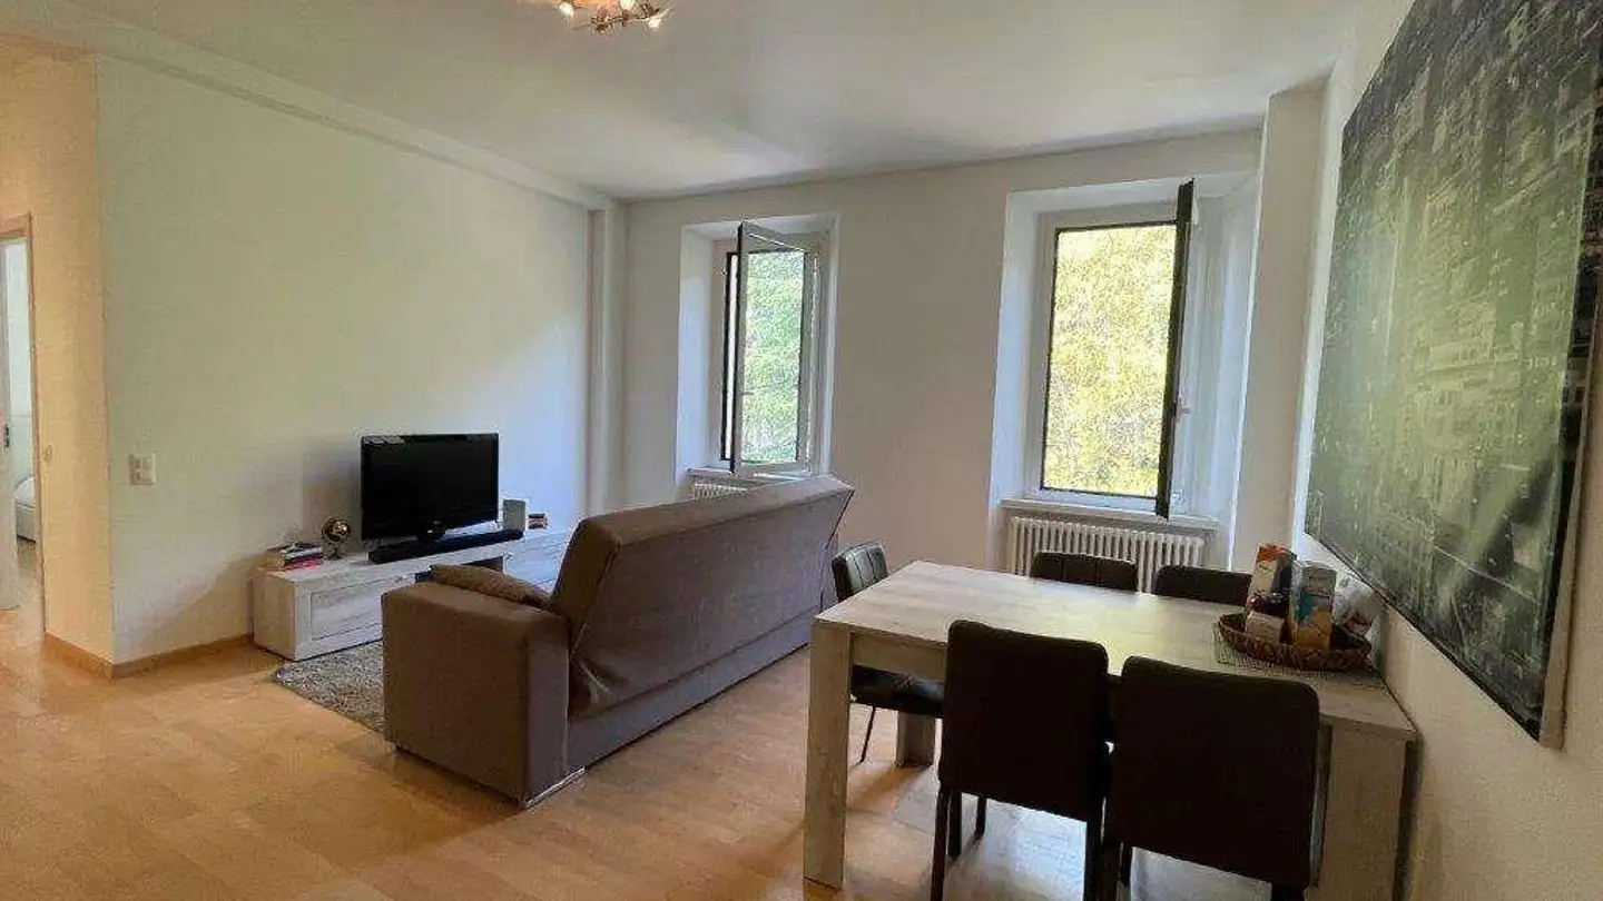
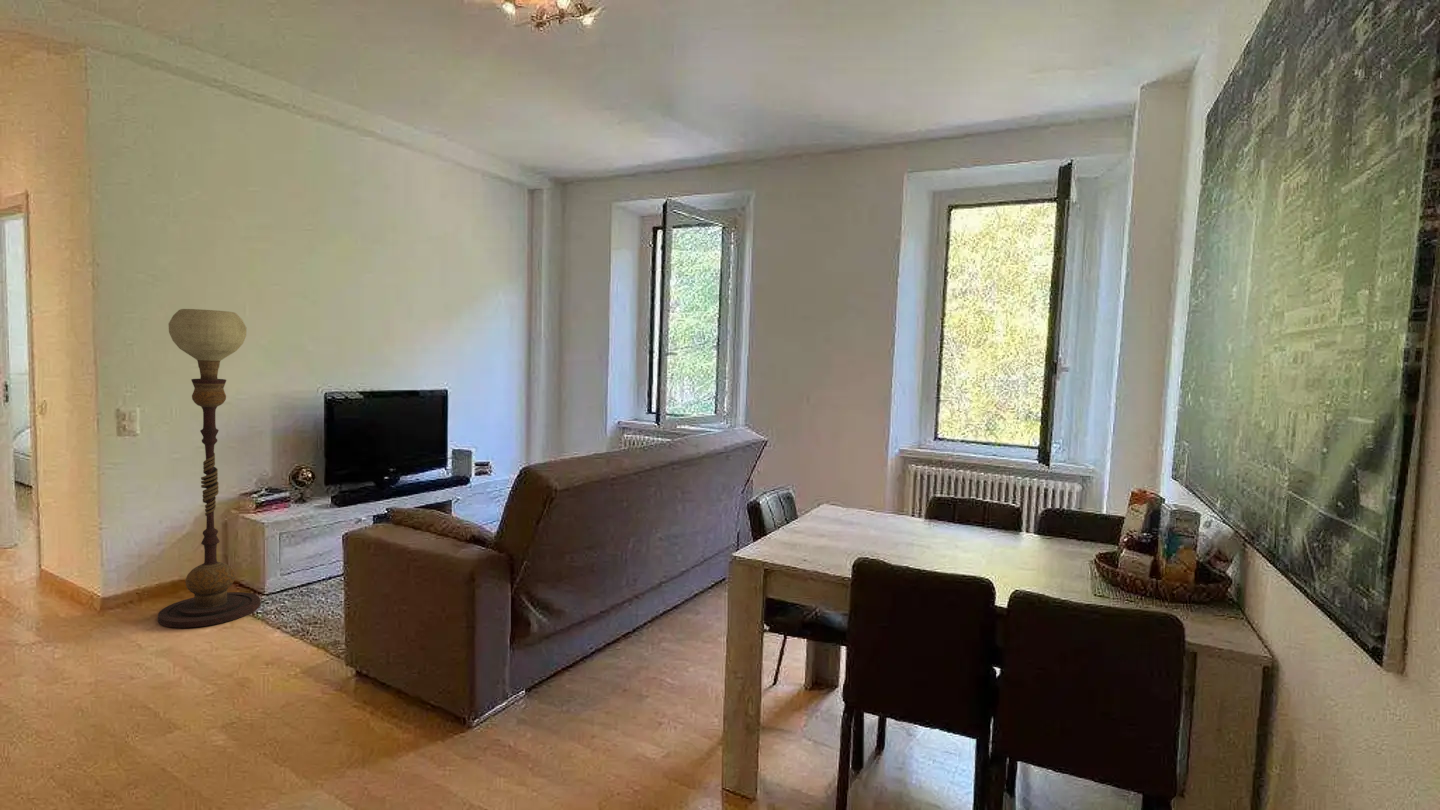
+ floor lamp [157,308,262,629]
